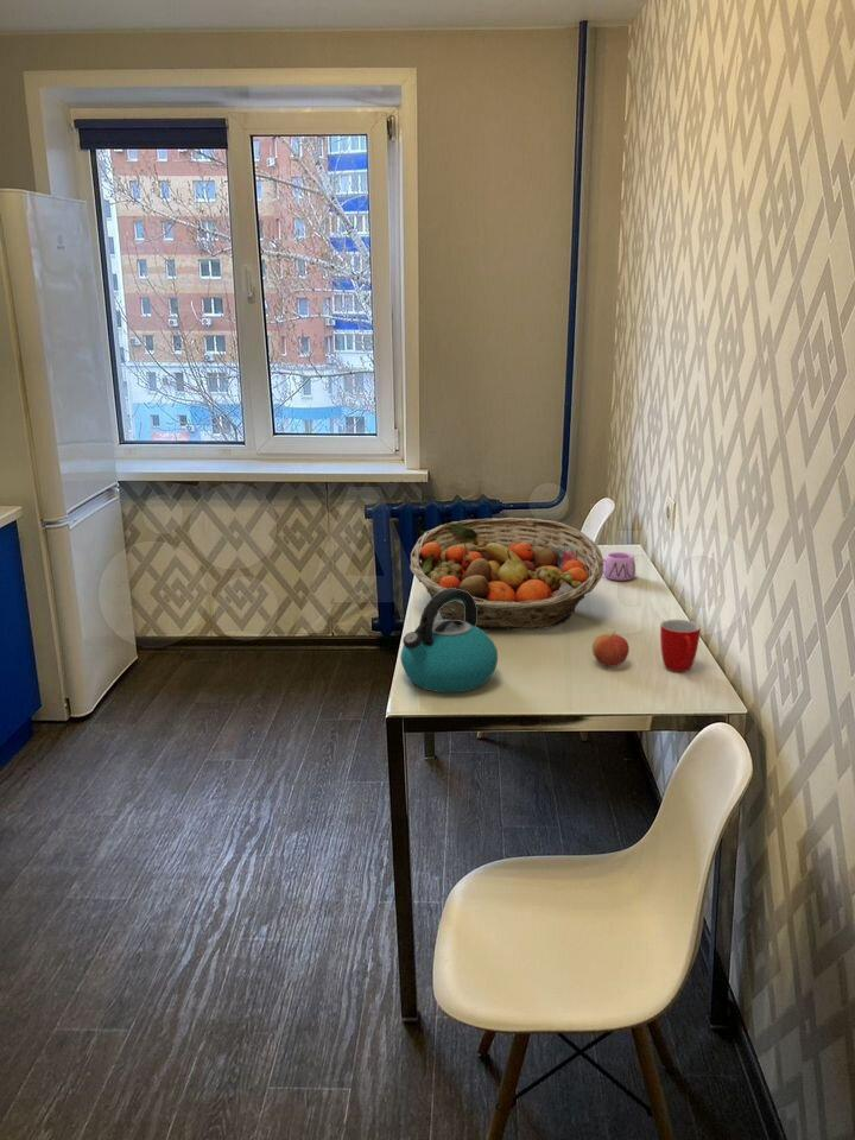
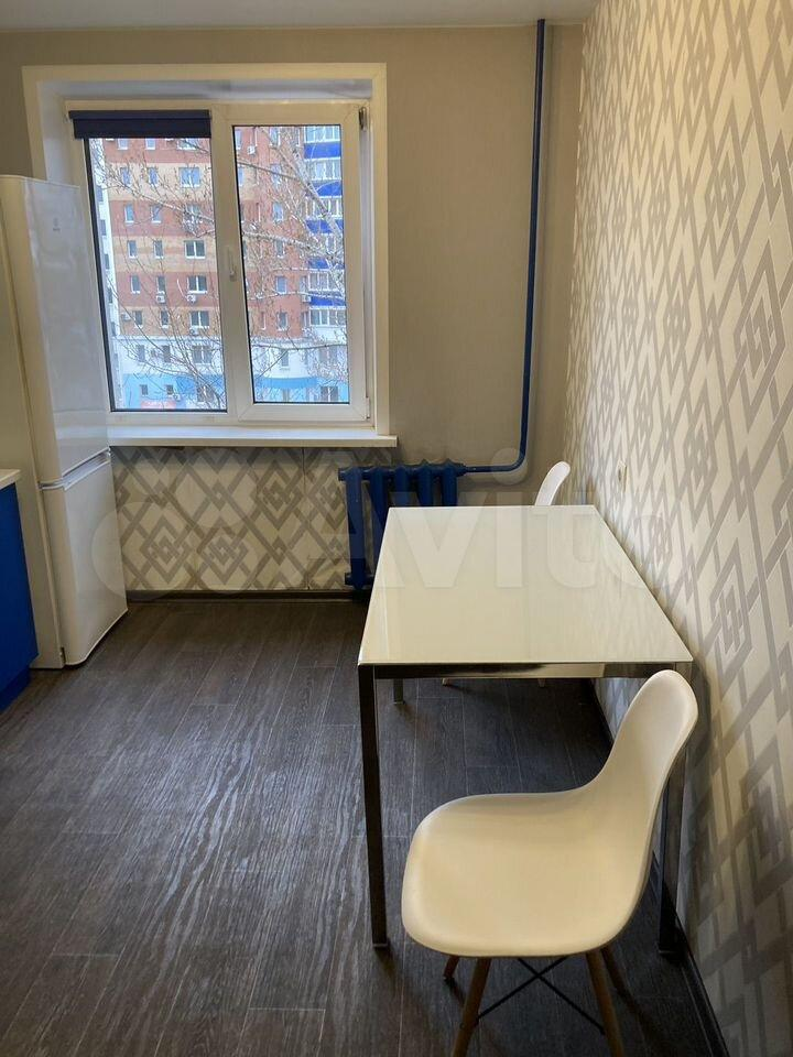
- apple [591,629,631,669]
- kettle [399,588,499,694]
- mug [603,551,636,582]
- mug [659,619,702,673]
- fruit basket [408,517,604,631]
